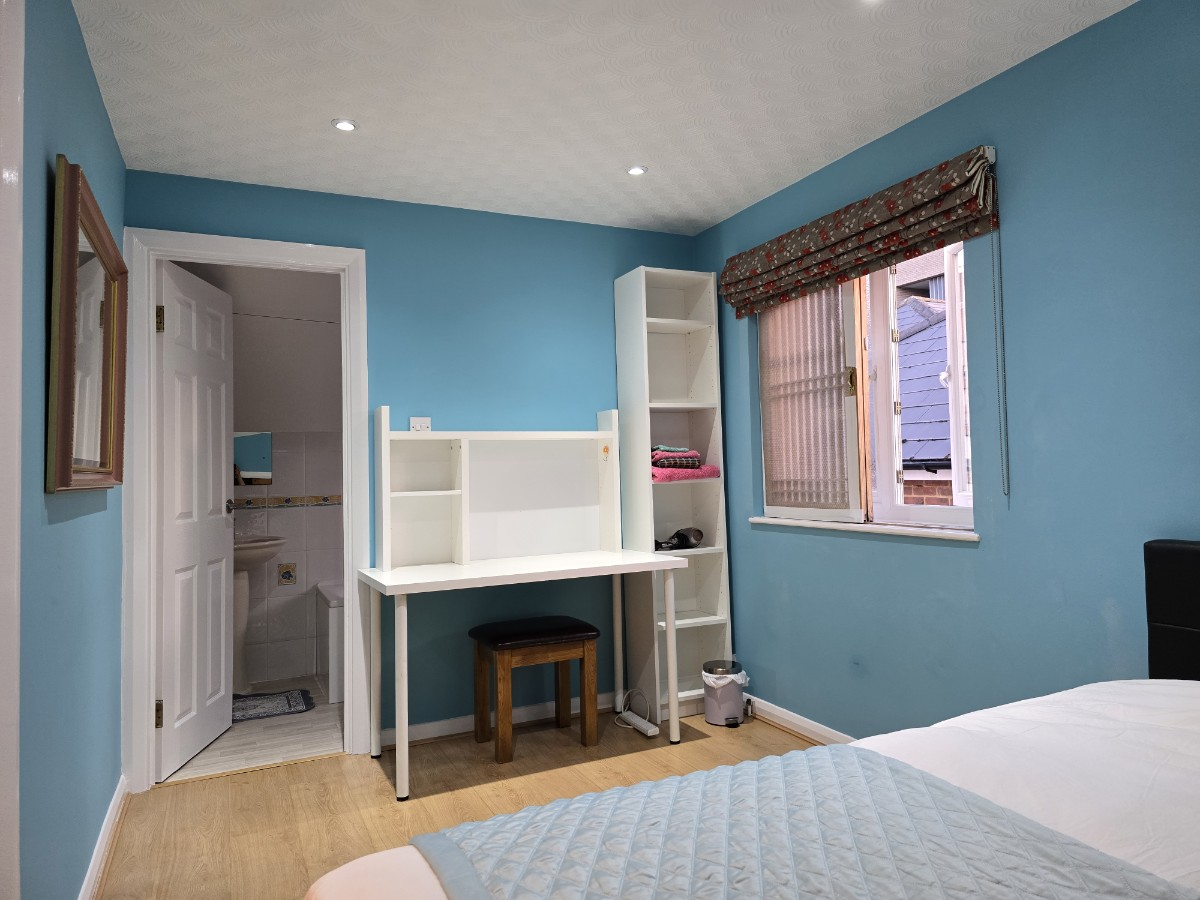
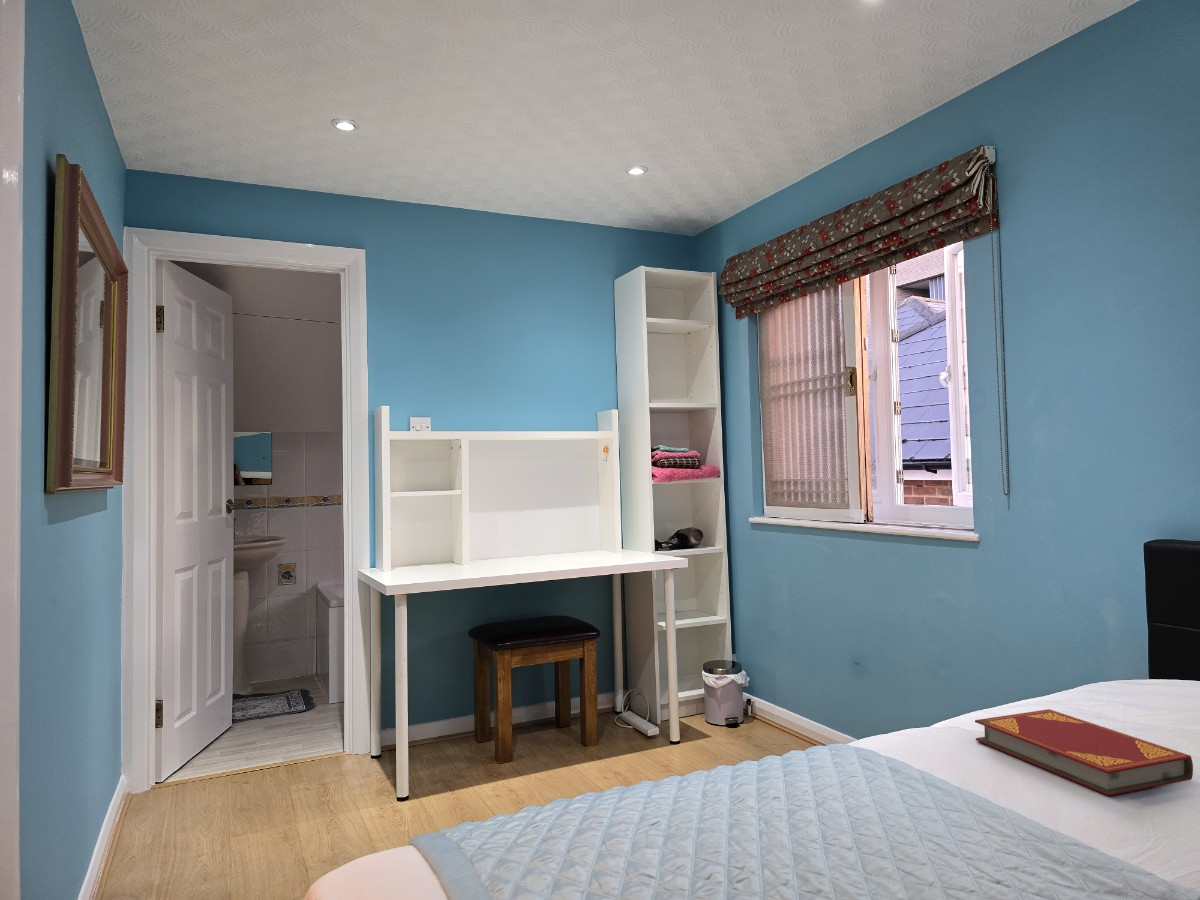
+ hardback book [974,708,1194,797]
